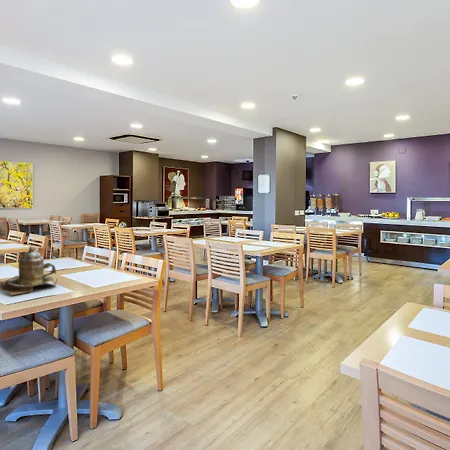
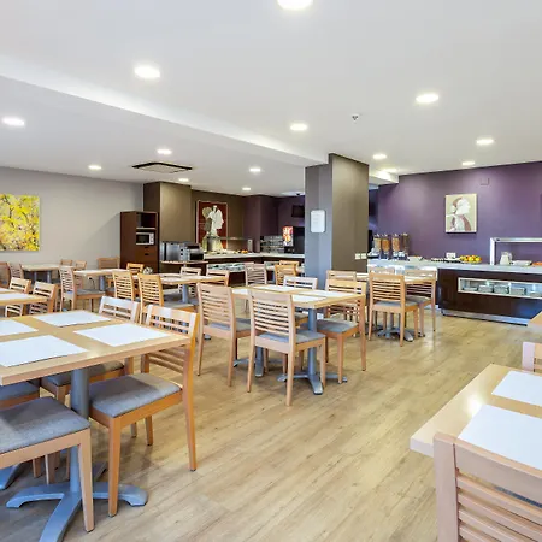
- teapot [0,246,60,296]
